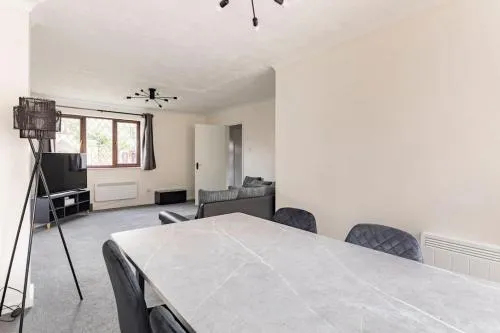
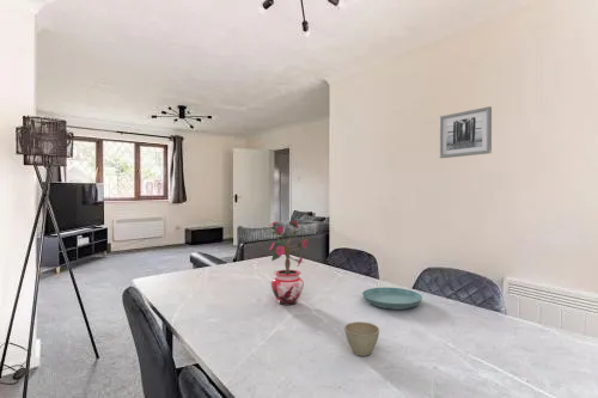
+ saucer [361,287,423,311]
+ wall art [438,105,493,159]
+ flower pot [343,320,380,357]
+ potted plant [268,219,309,306]
